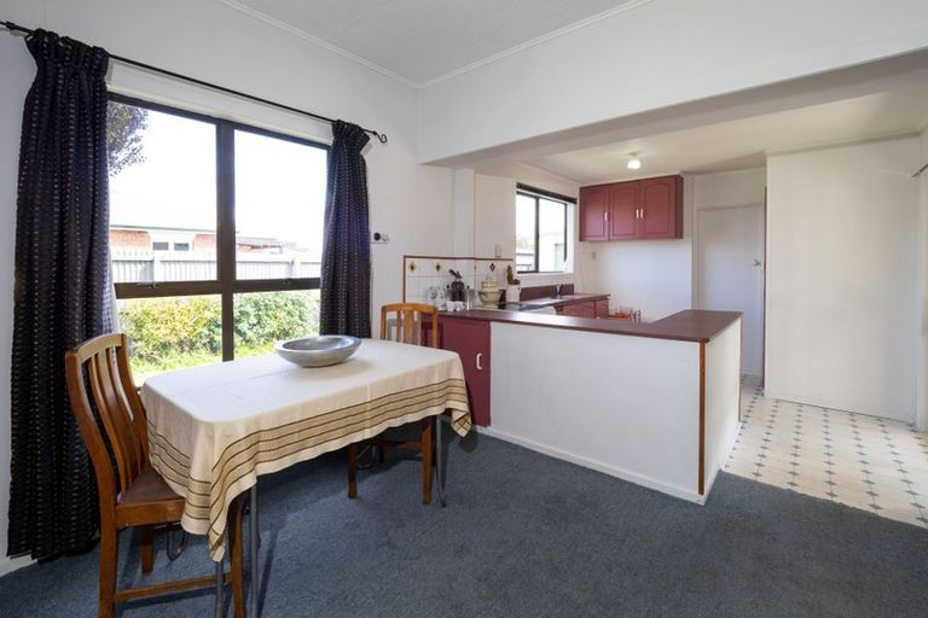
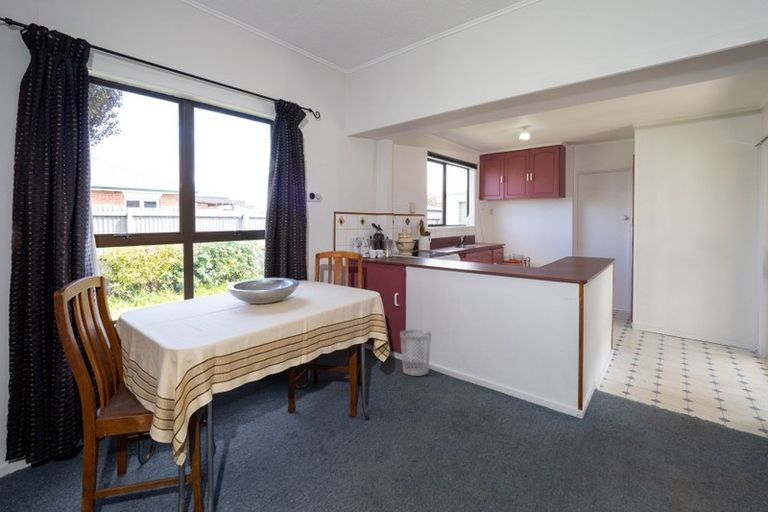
+ wastebasket [399,328,433,377]
